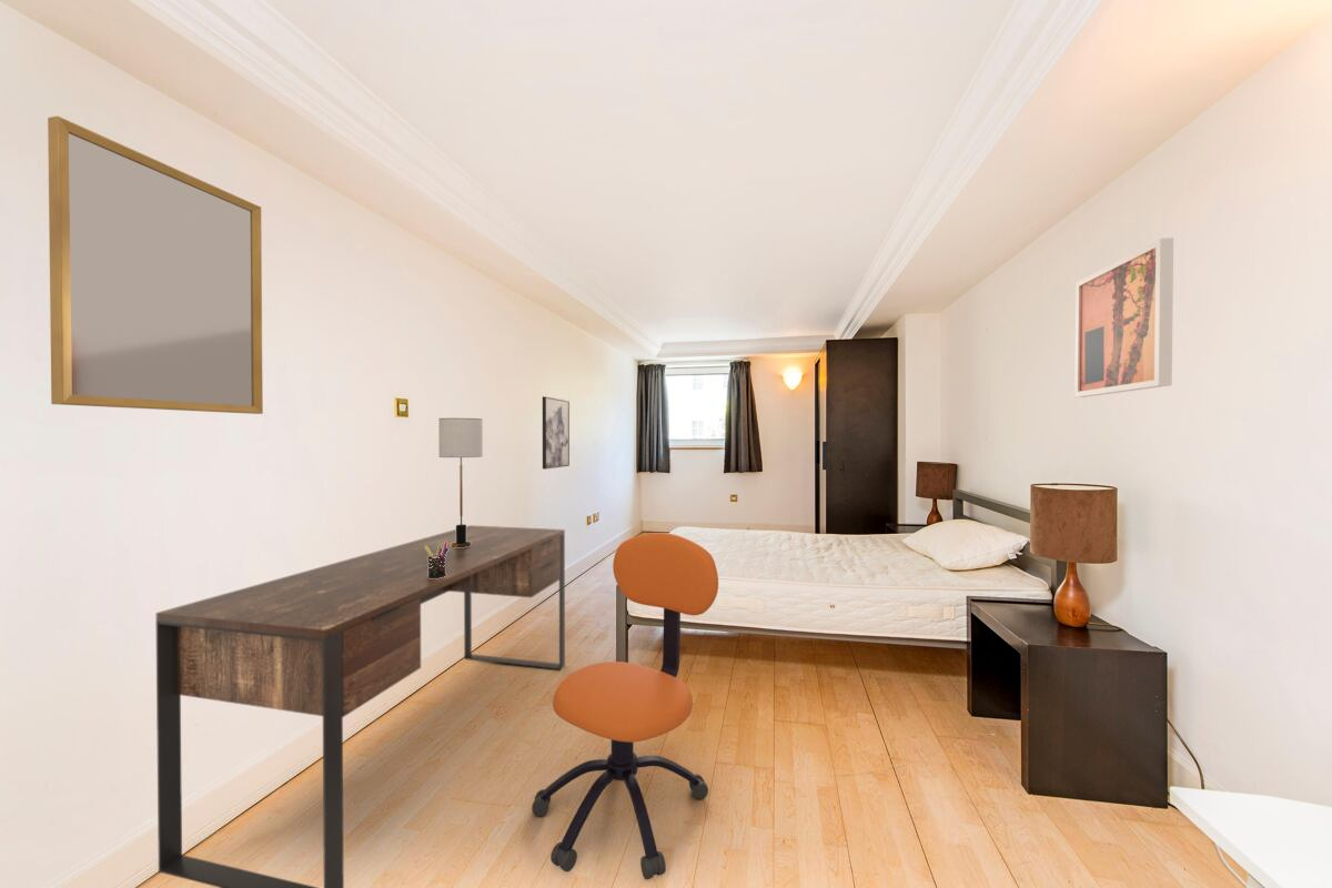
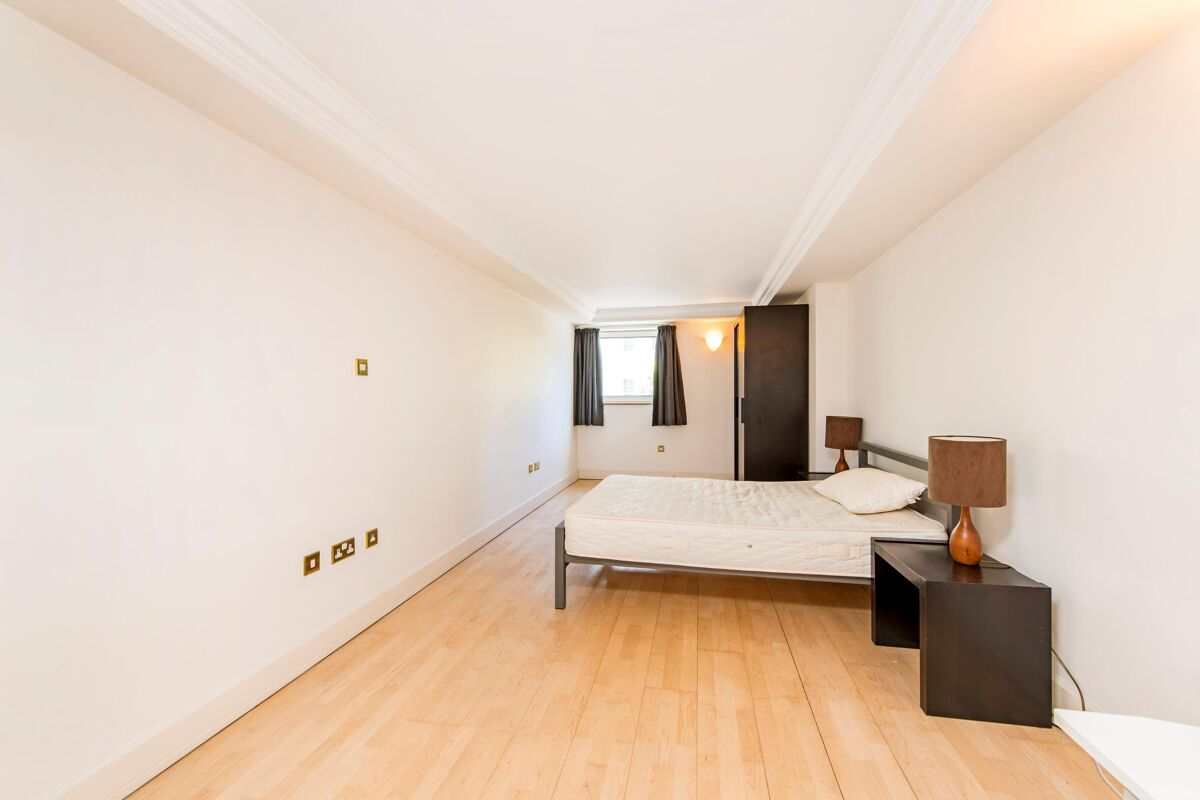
- pen holder [425,542,448,578]
- home mirror [47,115,264,415]
- desk [154,524,566,888]
- wall art [1073,236,1174,398]
- wall art [542,395,571,471]
- table lamp [437,417,484,547]
- office chair [531,532,719,880]
